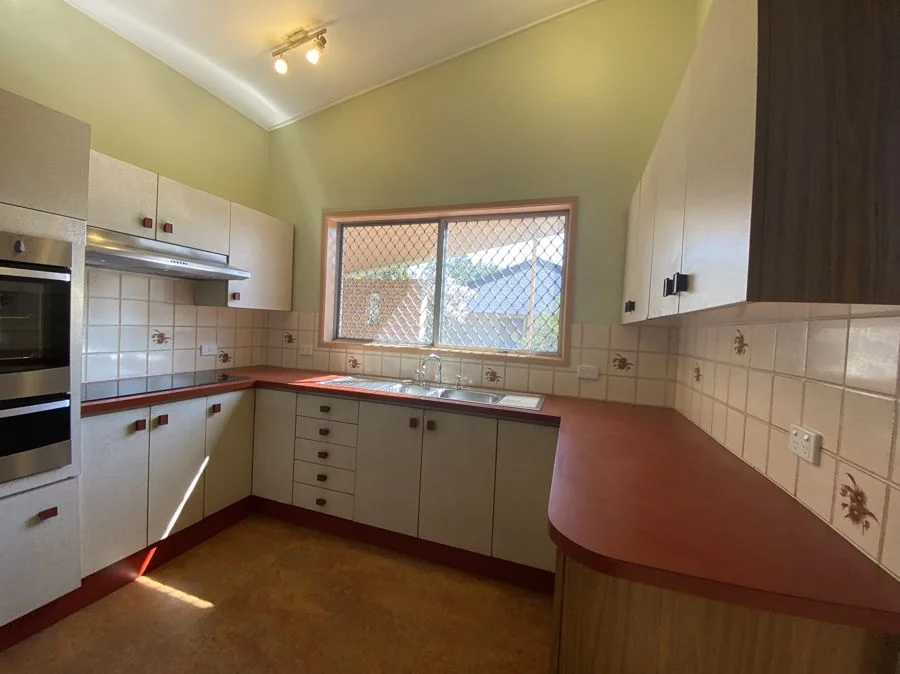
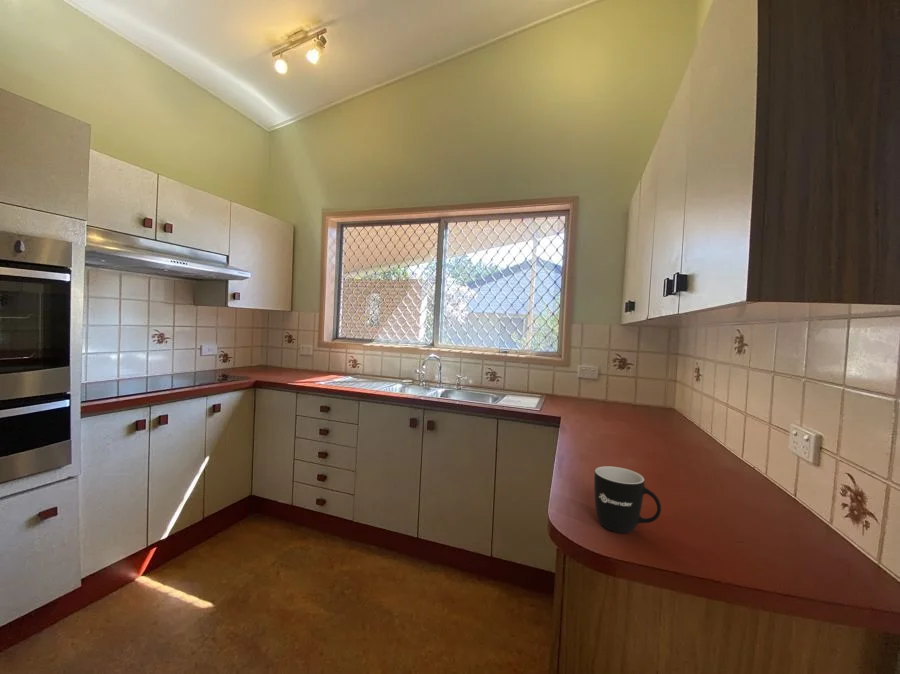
+ mug [593,465,662,534]
